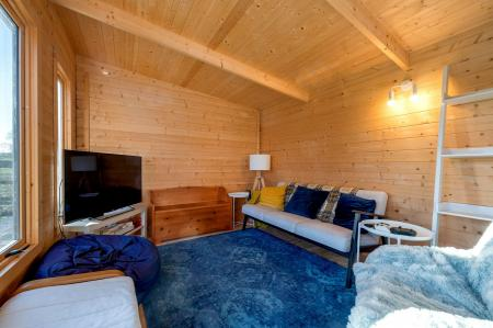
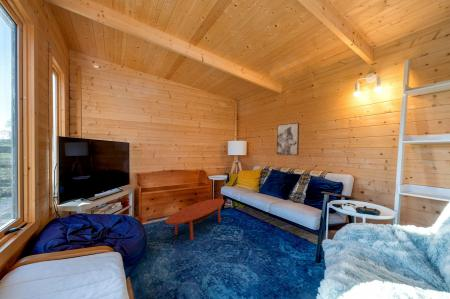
+ coffee table [165,198,225,241]
+ wall art [276,122,300,156]
